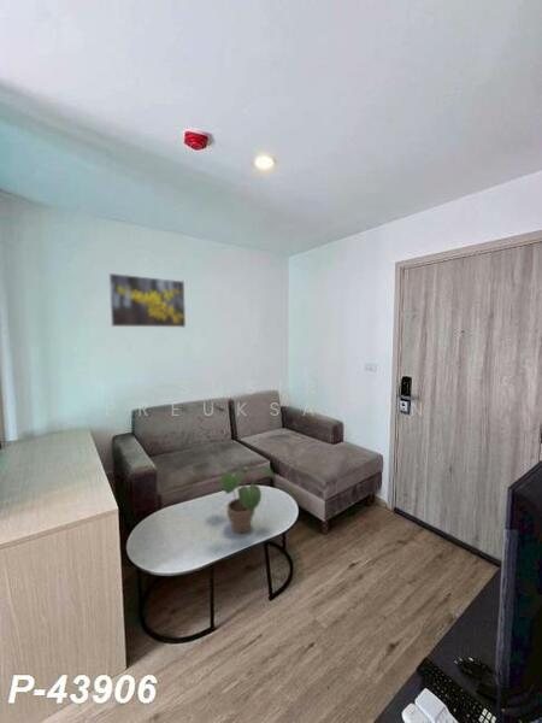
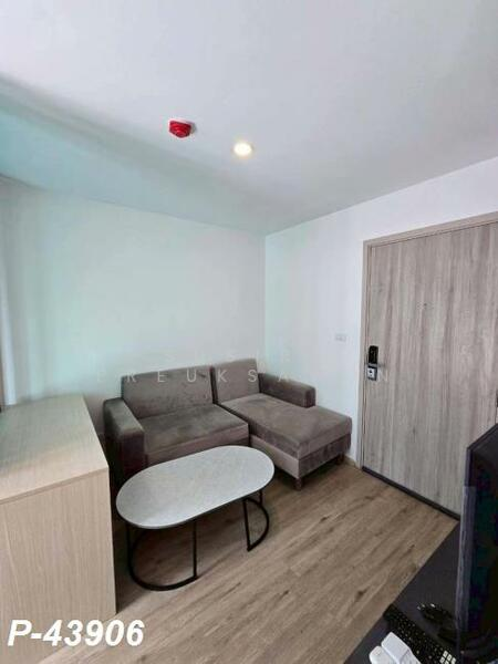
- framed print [107,272,187,329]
- potted plant [214,465,276,534]
